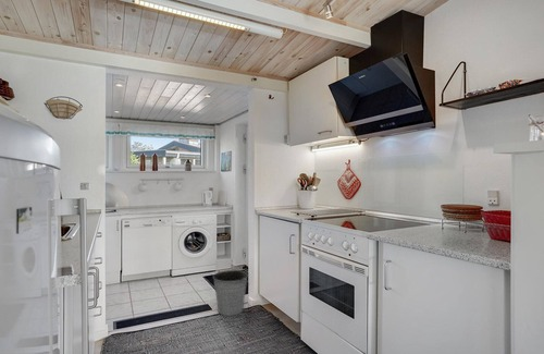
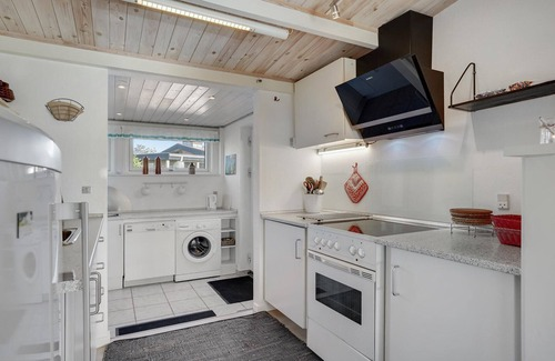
- bucket [212,269,250,317]
